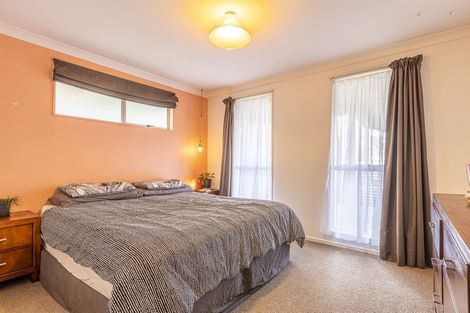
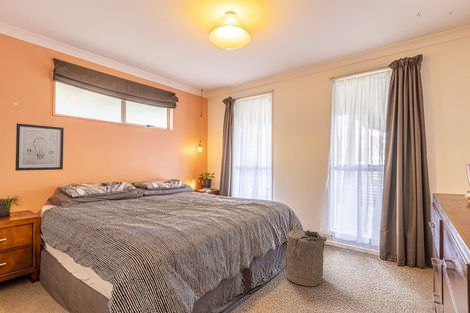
+ wall art [14,122,65,172]
+ laundry hamper [284,227,328,287]
